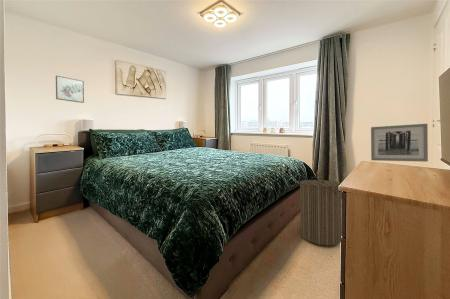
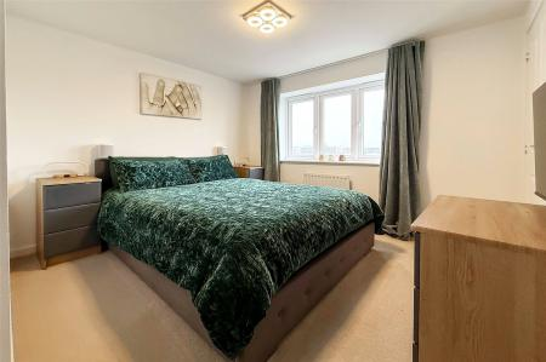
- wall art [370,123,429,163]
- wall art [55,75,85,104]
- laundry hamper [299,173,342,247]
